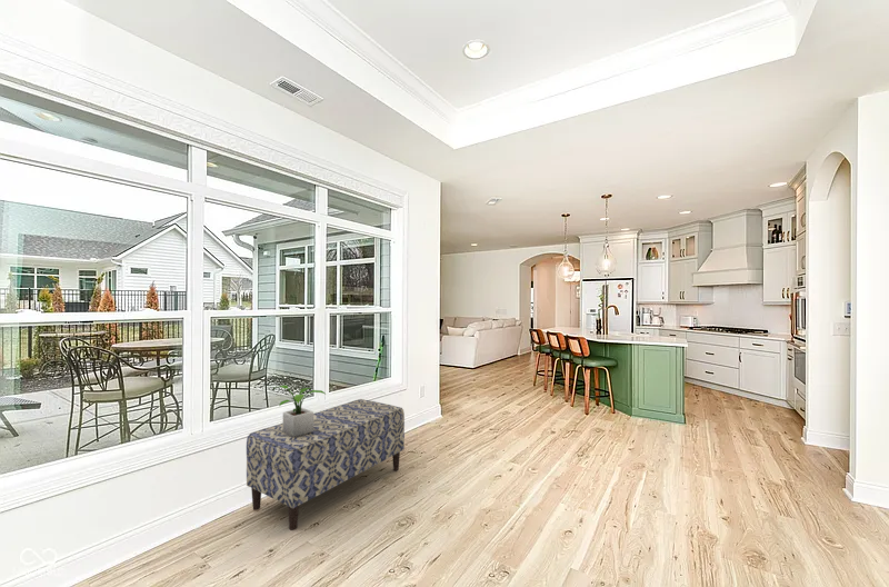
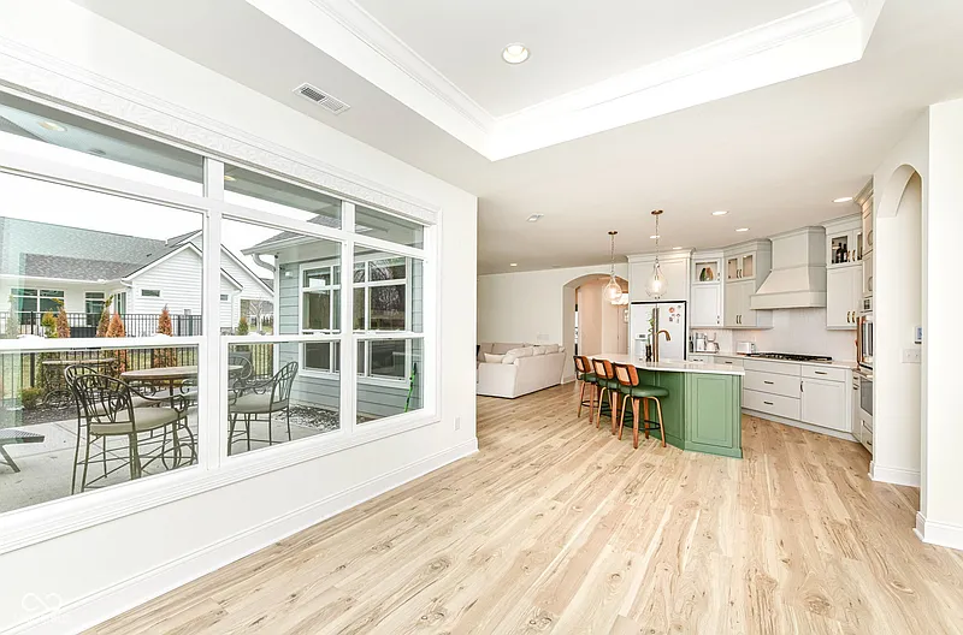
- bench [246,398,406,531]
- potted plant [271,385,327,437]
